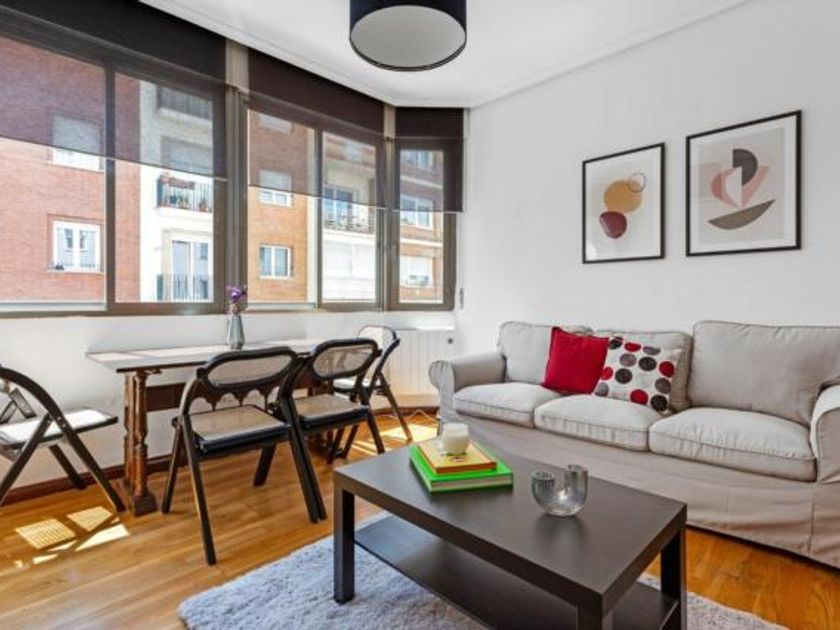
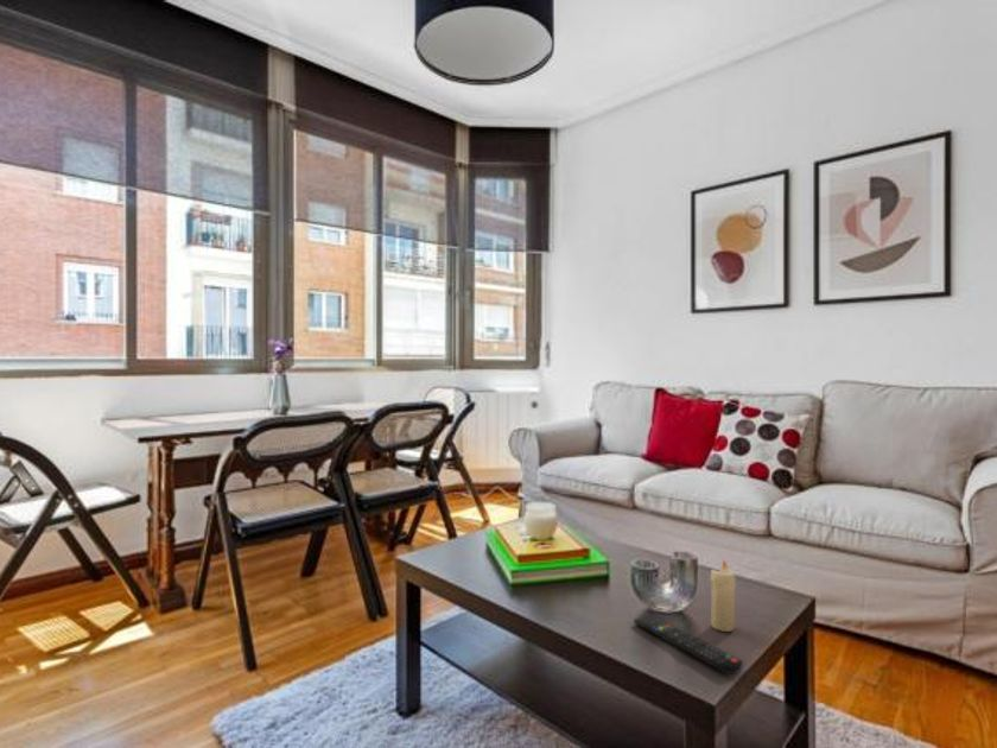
+ remote control [633,614,744,676]
+ candle [710,558,737,633]
